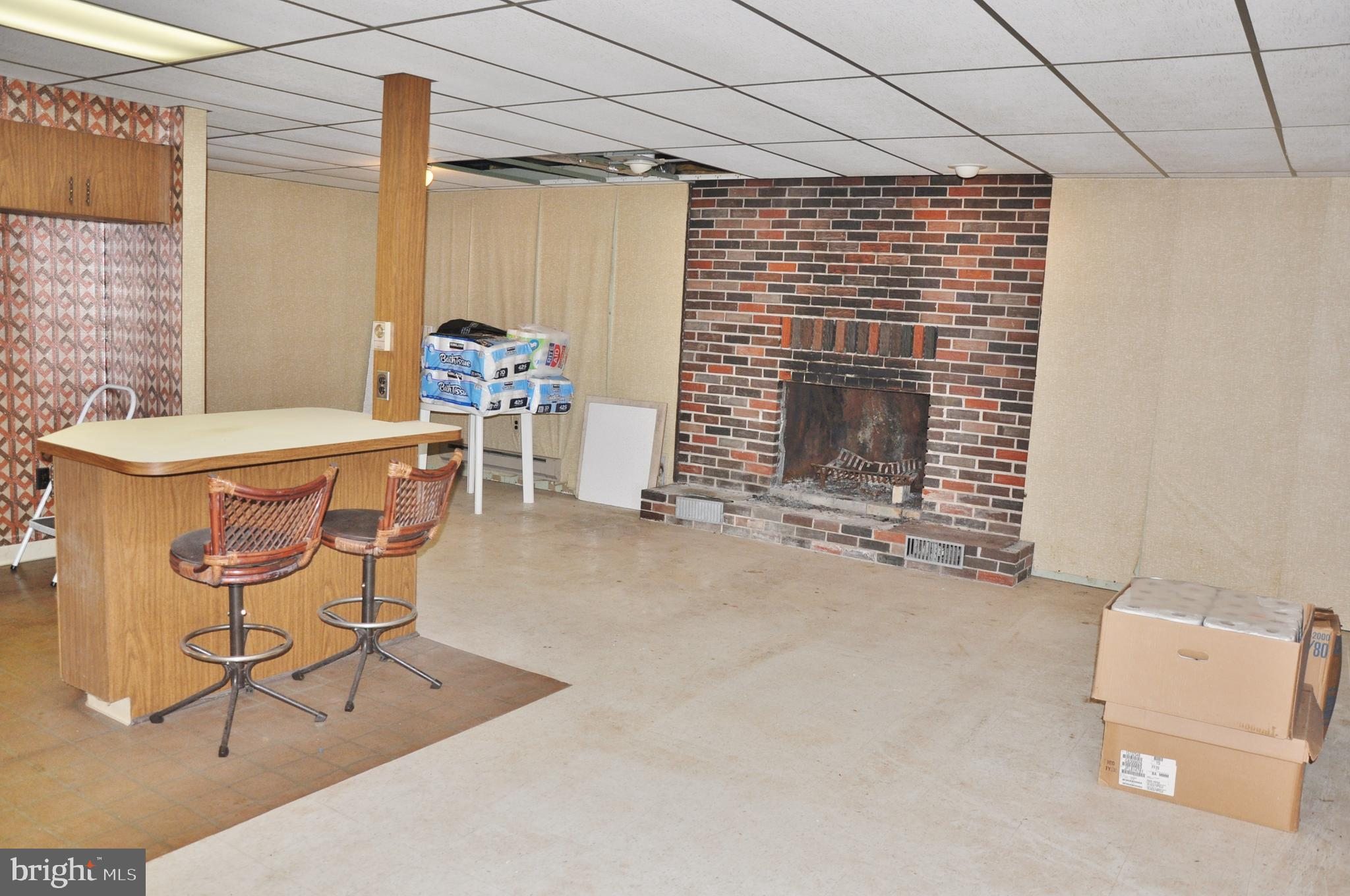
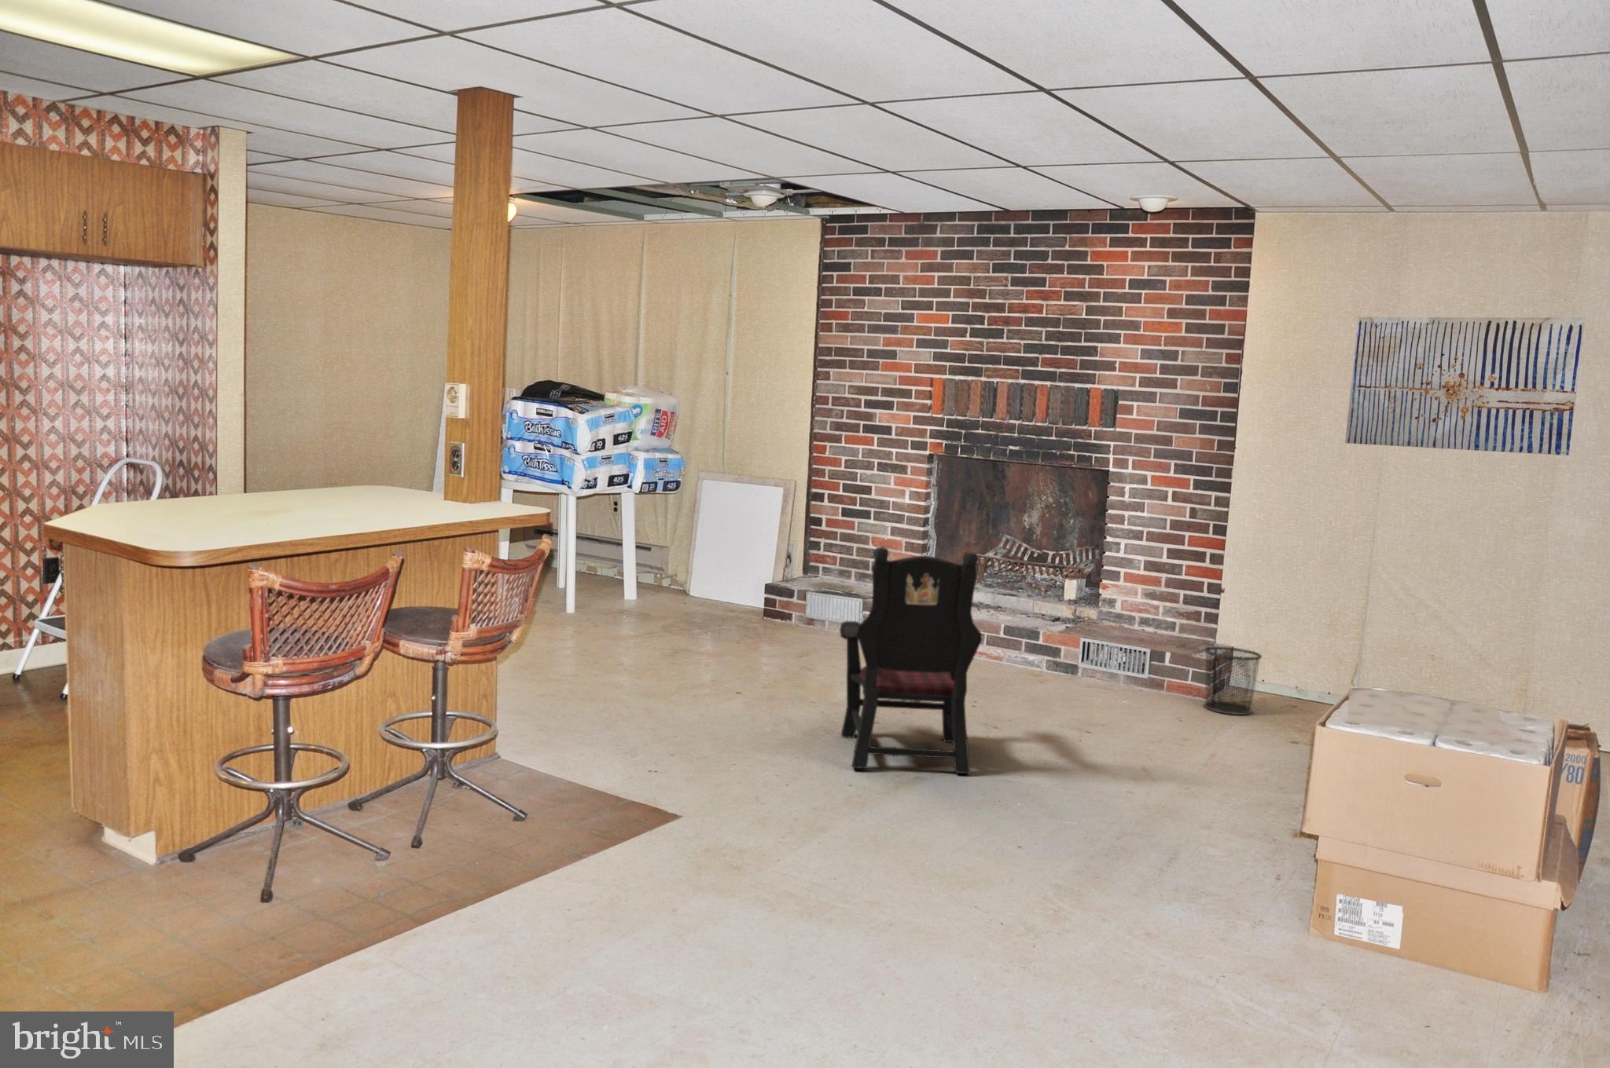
+ wall art [1344,317,1586,457]
+ armchair [838,546,983,775]
+ waste bin [1203,646,1263,715]
